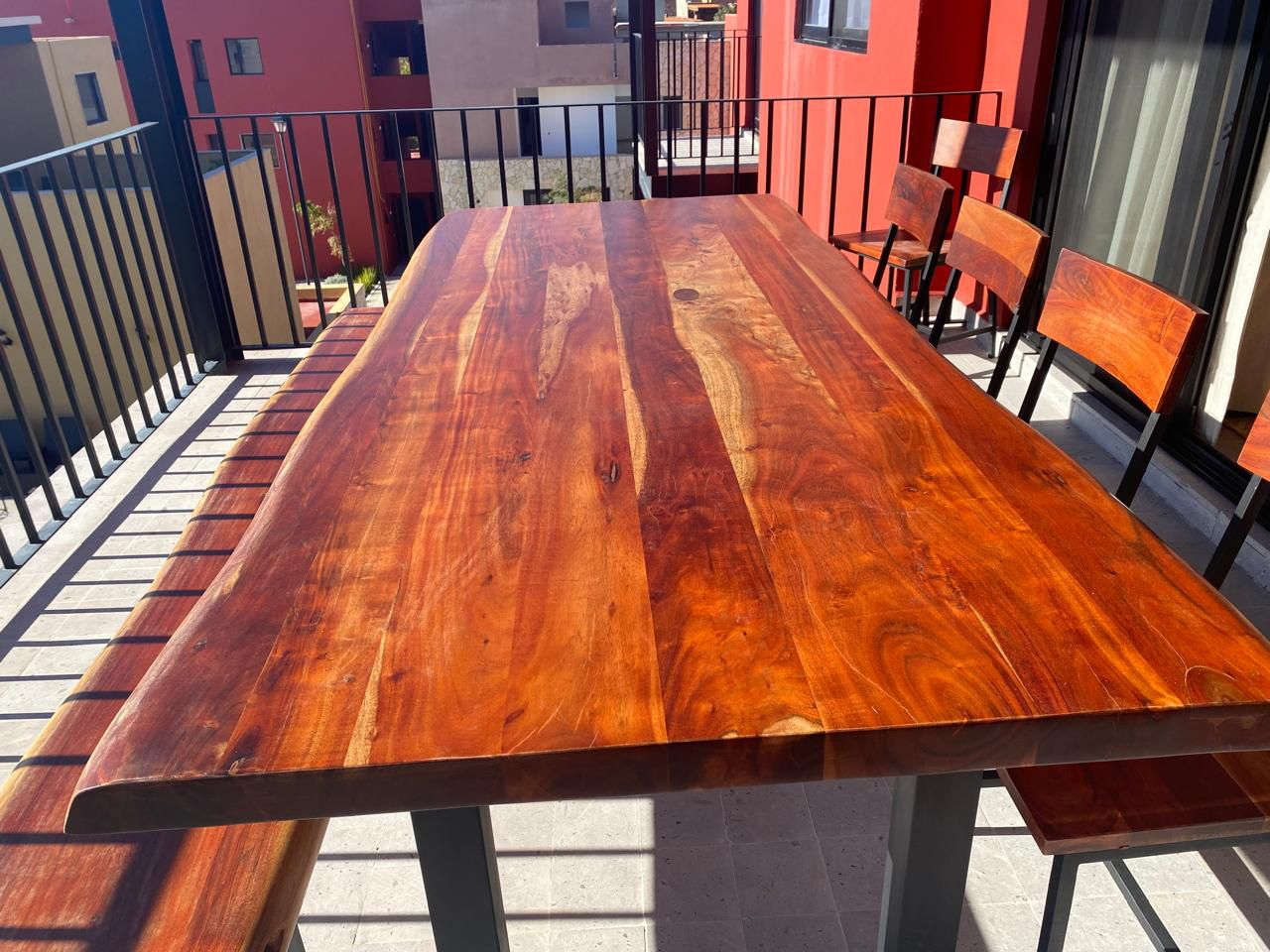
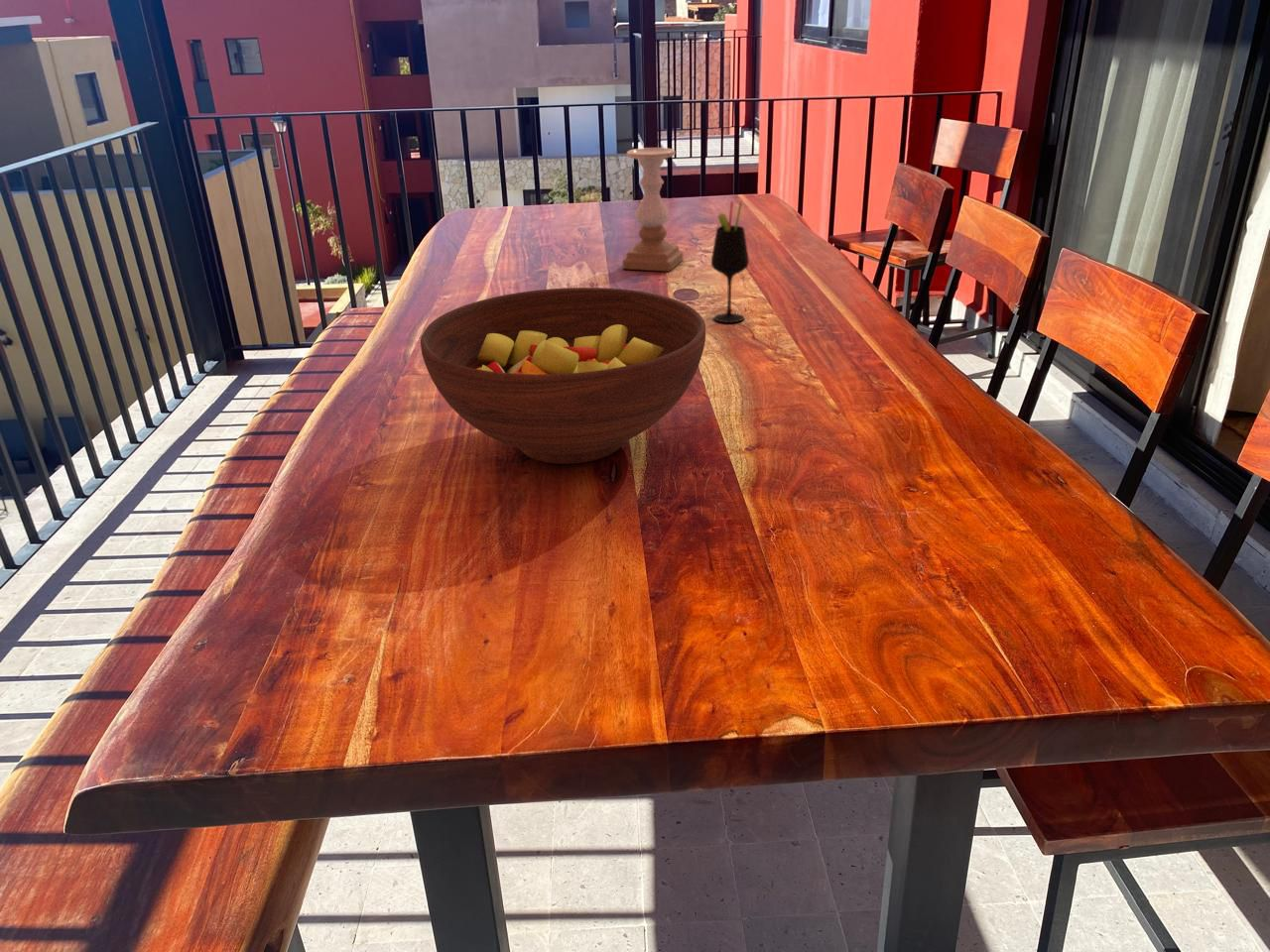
+ wine glass [710,200,750,323]
+ fruit bowl [420,287,706,465]
+ candle holder [622,147,684,273]
